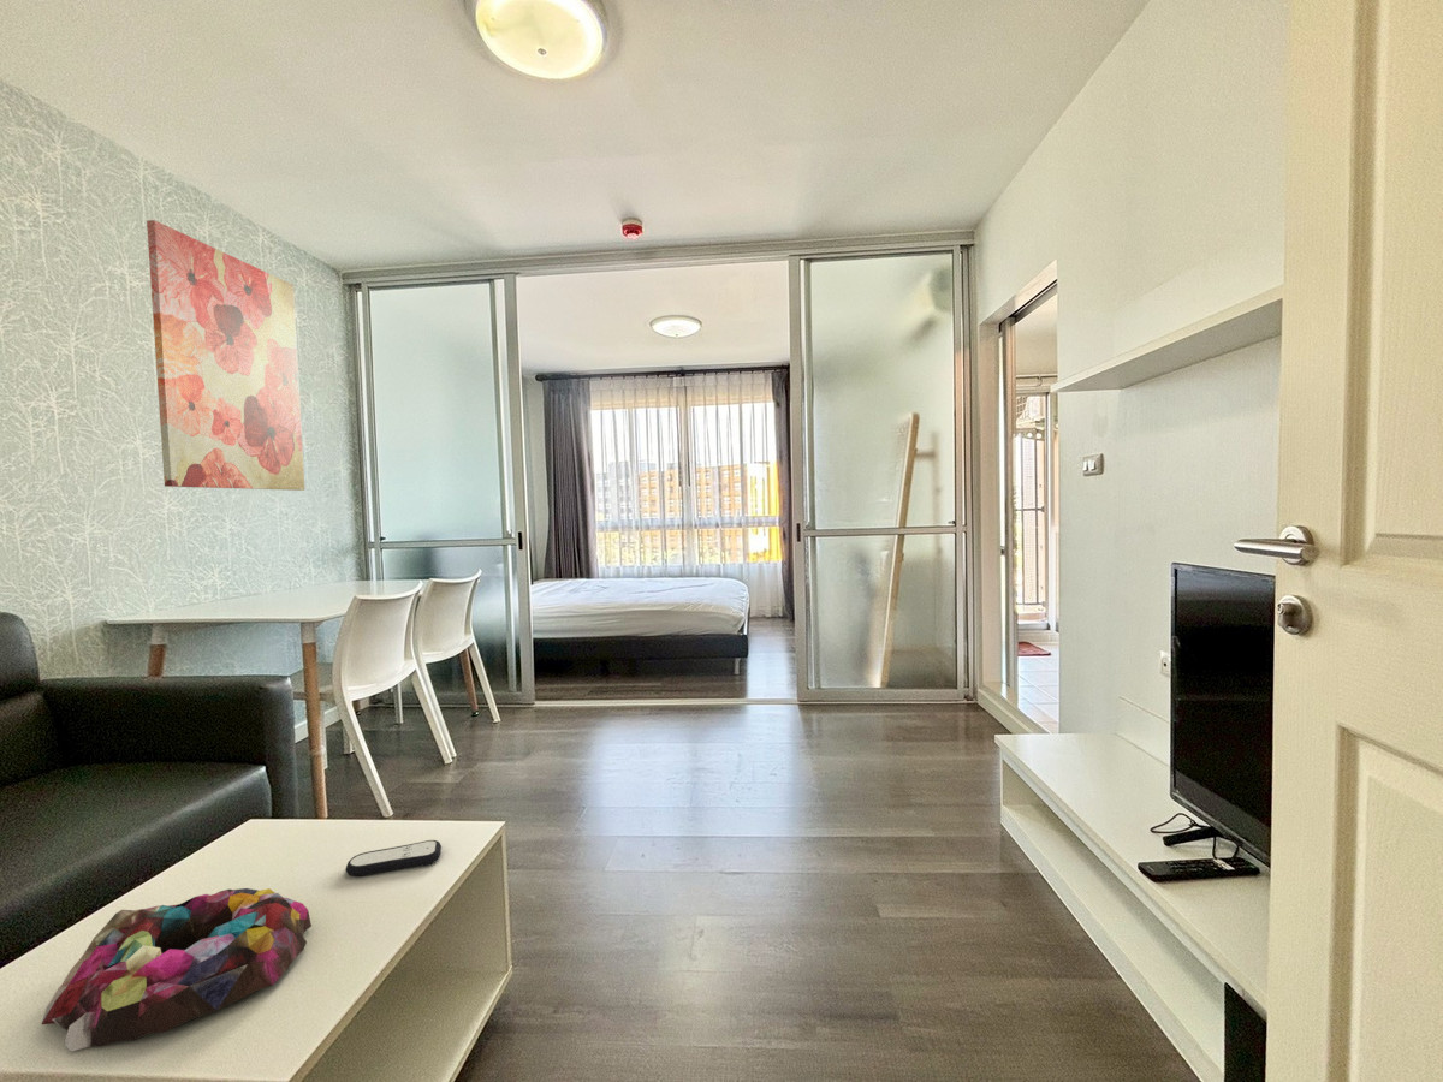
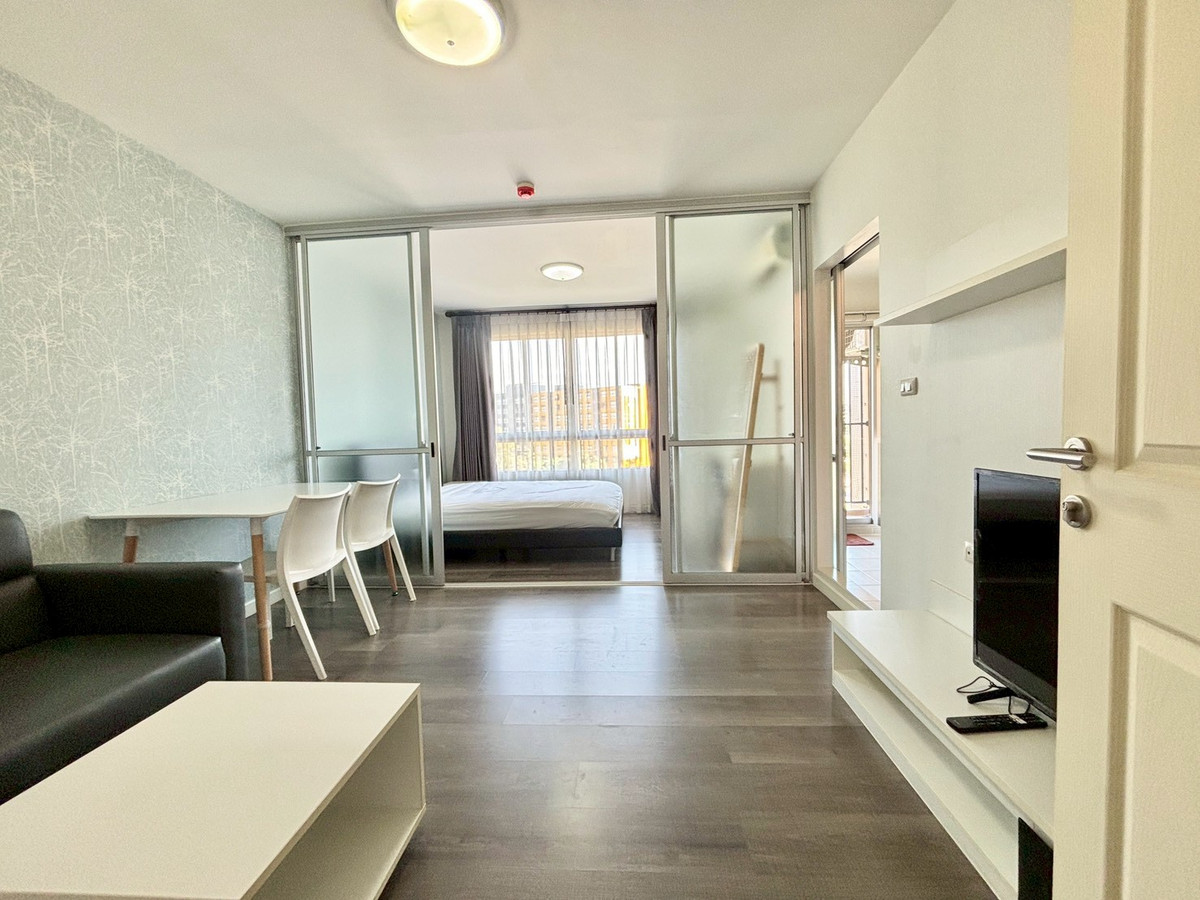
- remote control [344,839,443,878]
- wall art [146,219,305,492]
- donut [41,887,313,1053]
